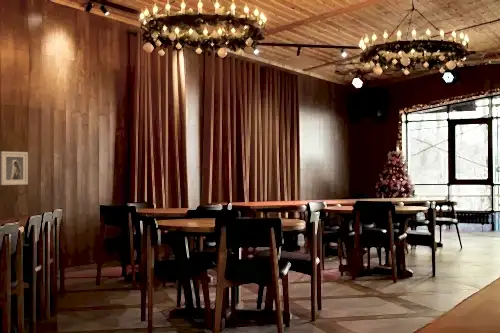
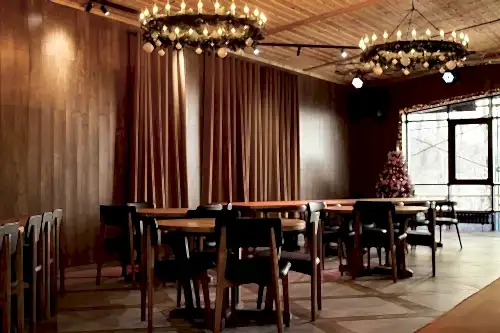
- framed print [0,151,29,186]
